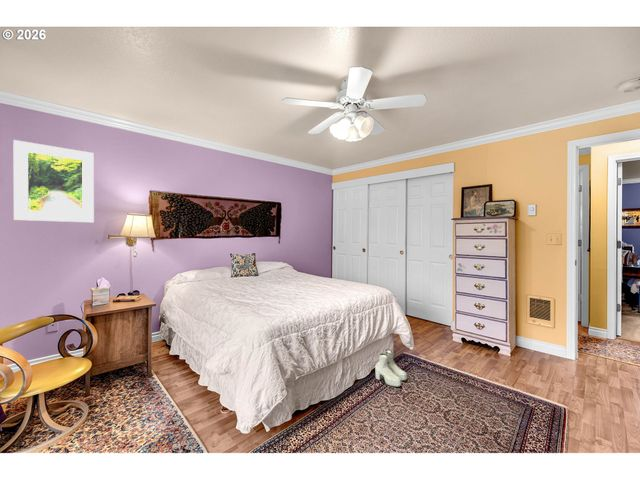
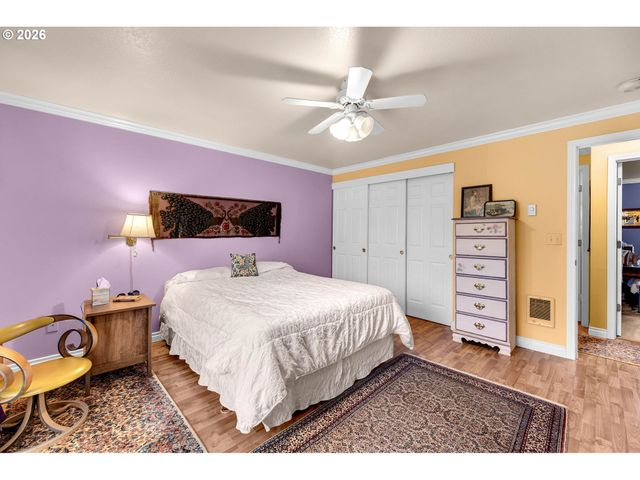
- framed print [12,139,95,223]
- boots [374,348,408,388]
